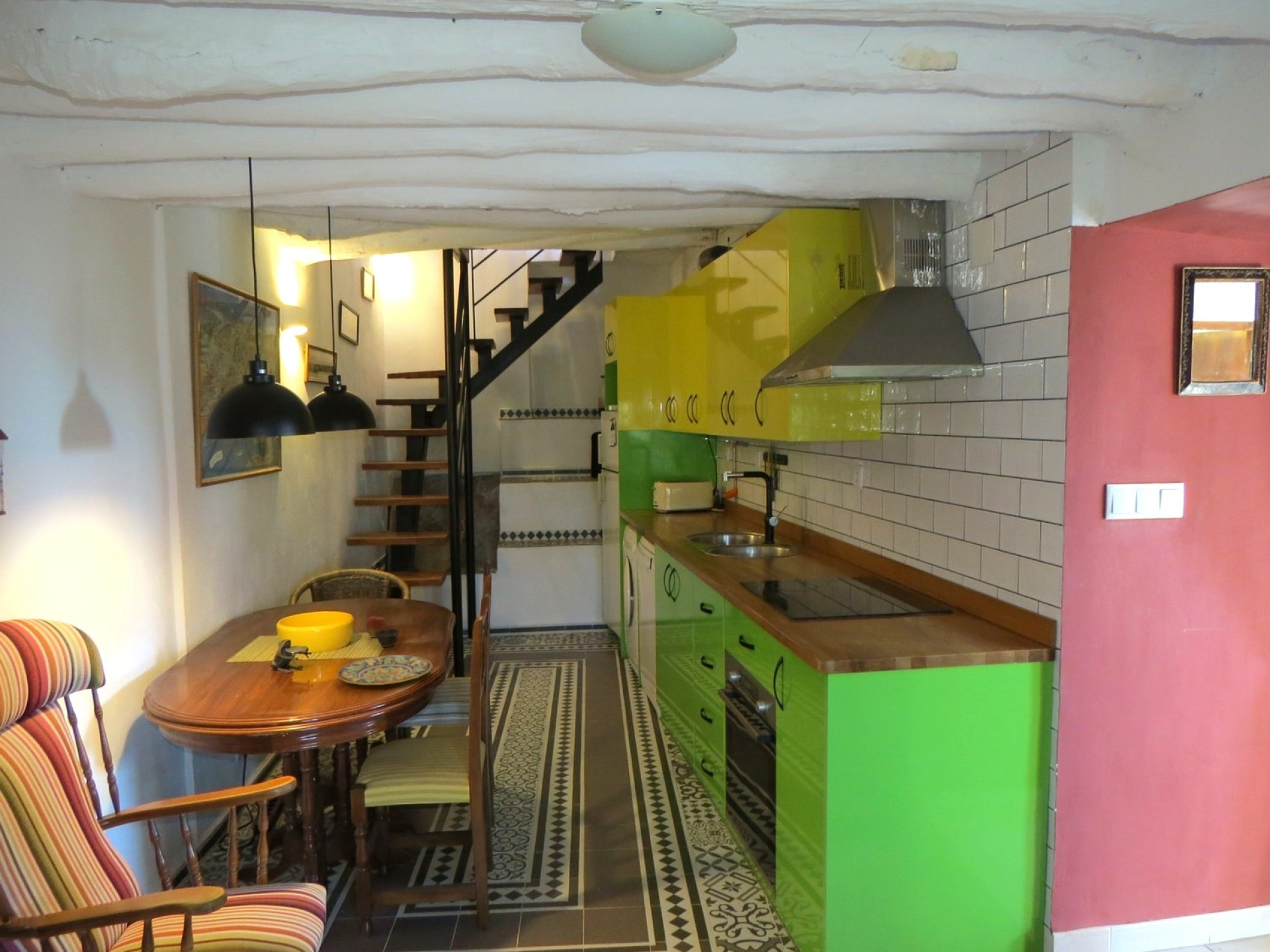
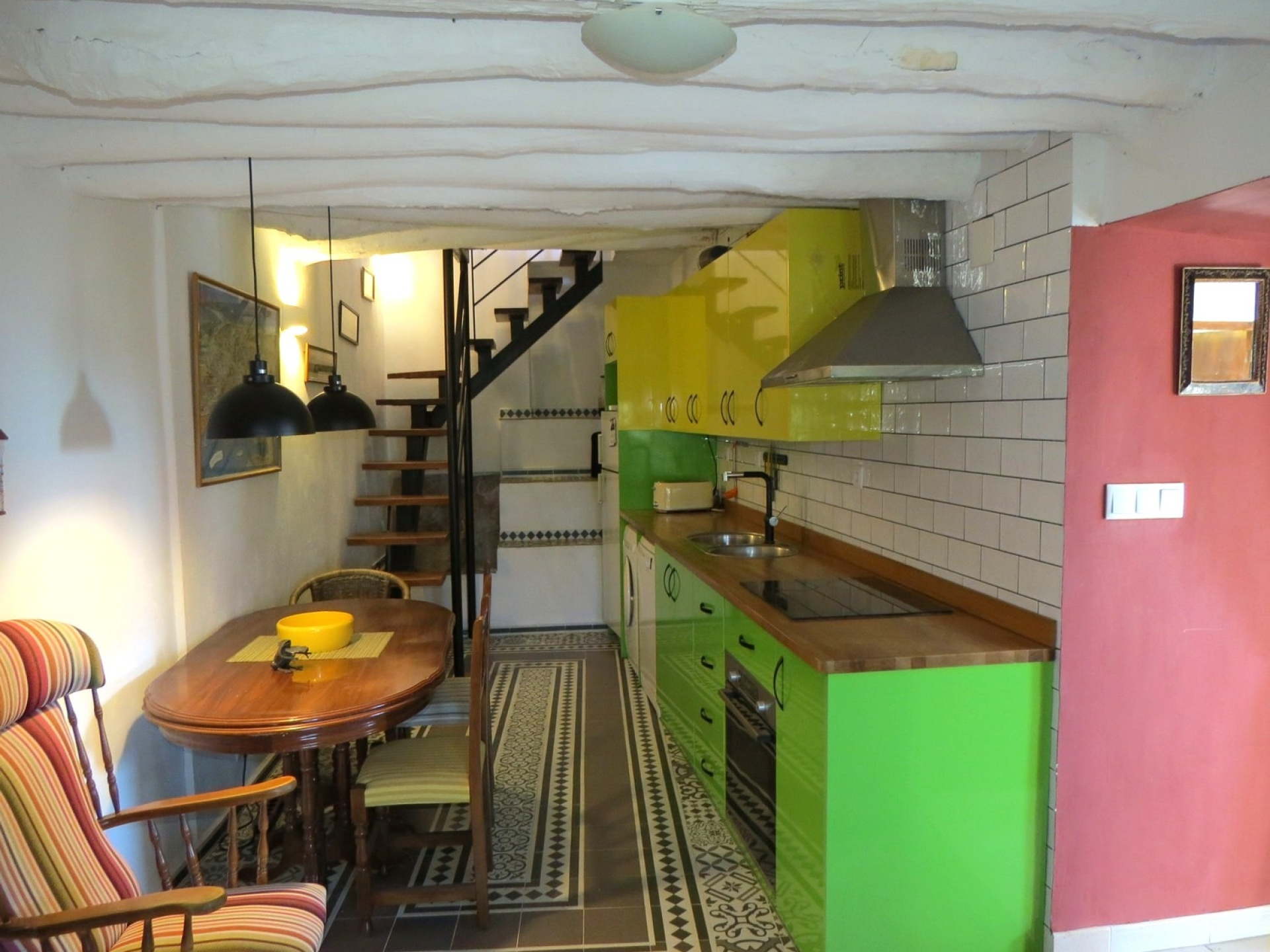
- plate [337,654,434,686]
- fruit [366,612,387,638]
- cup [374,628,400,648]
